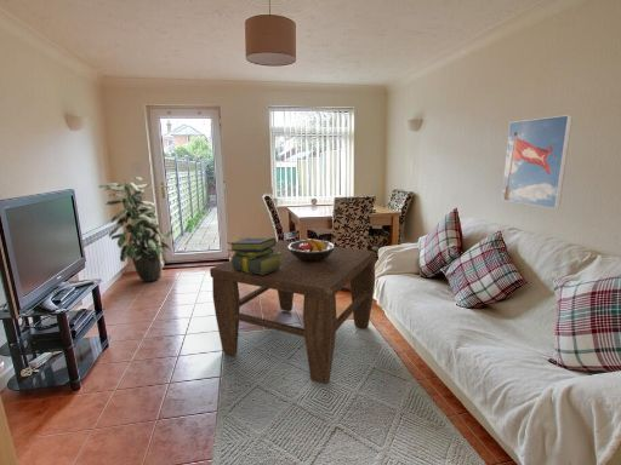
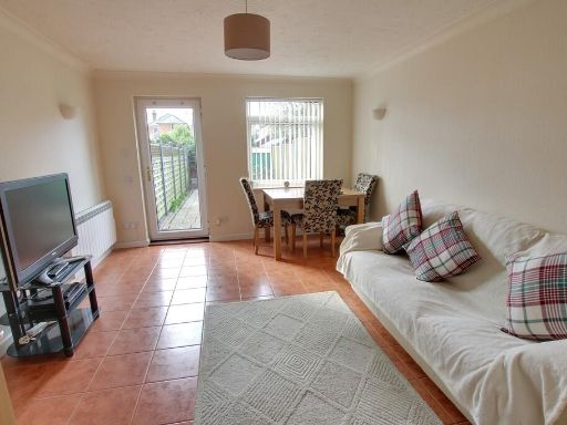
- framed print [500,114,574,209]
- fruit bowl [289,237,336,262]
- coffee table [209,240,377,385]
- indoor plant [97,176,173,283]
- stack of books [228,236,283,275]
